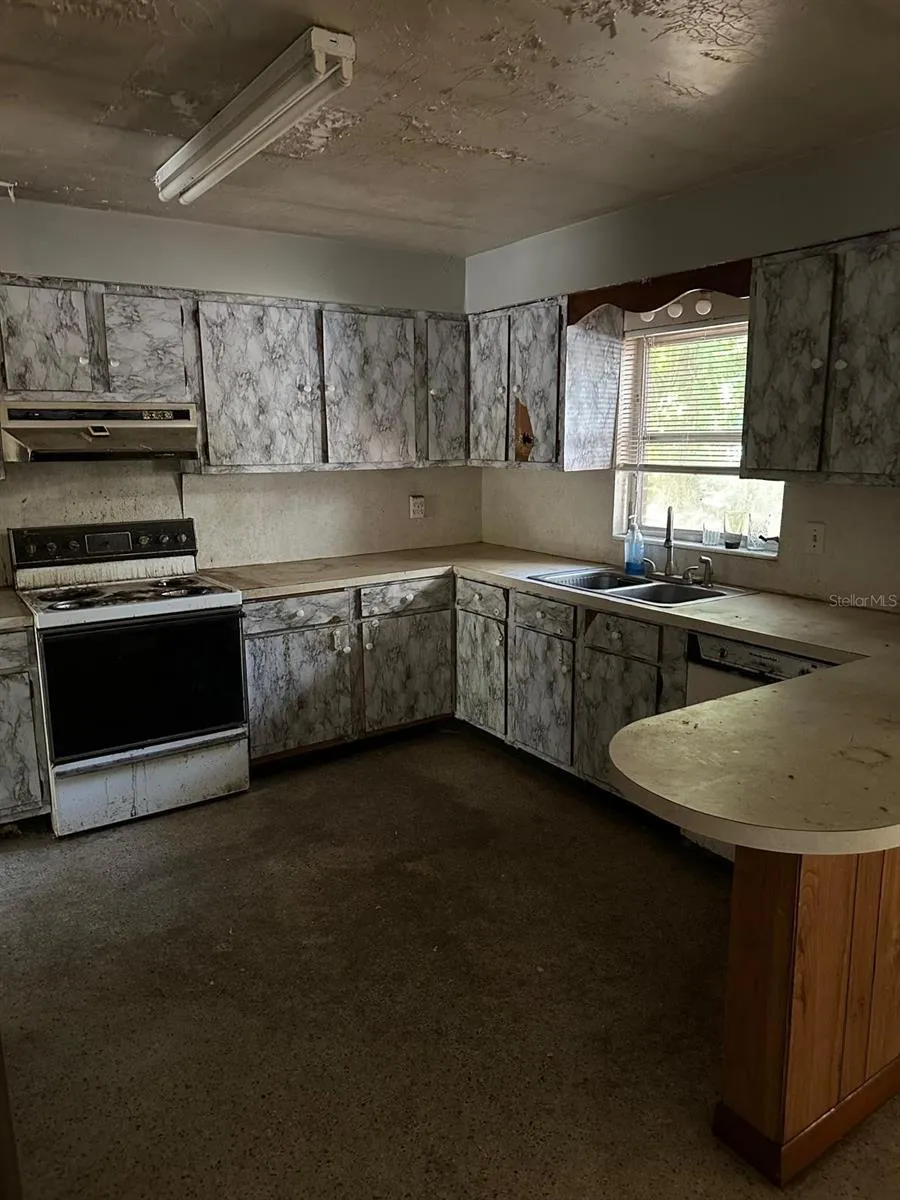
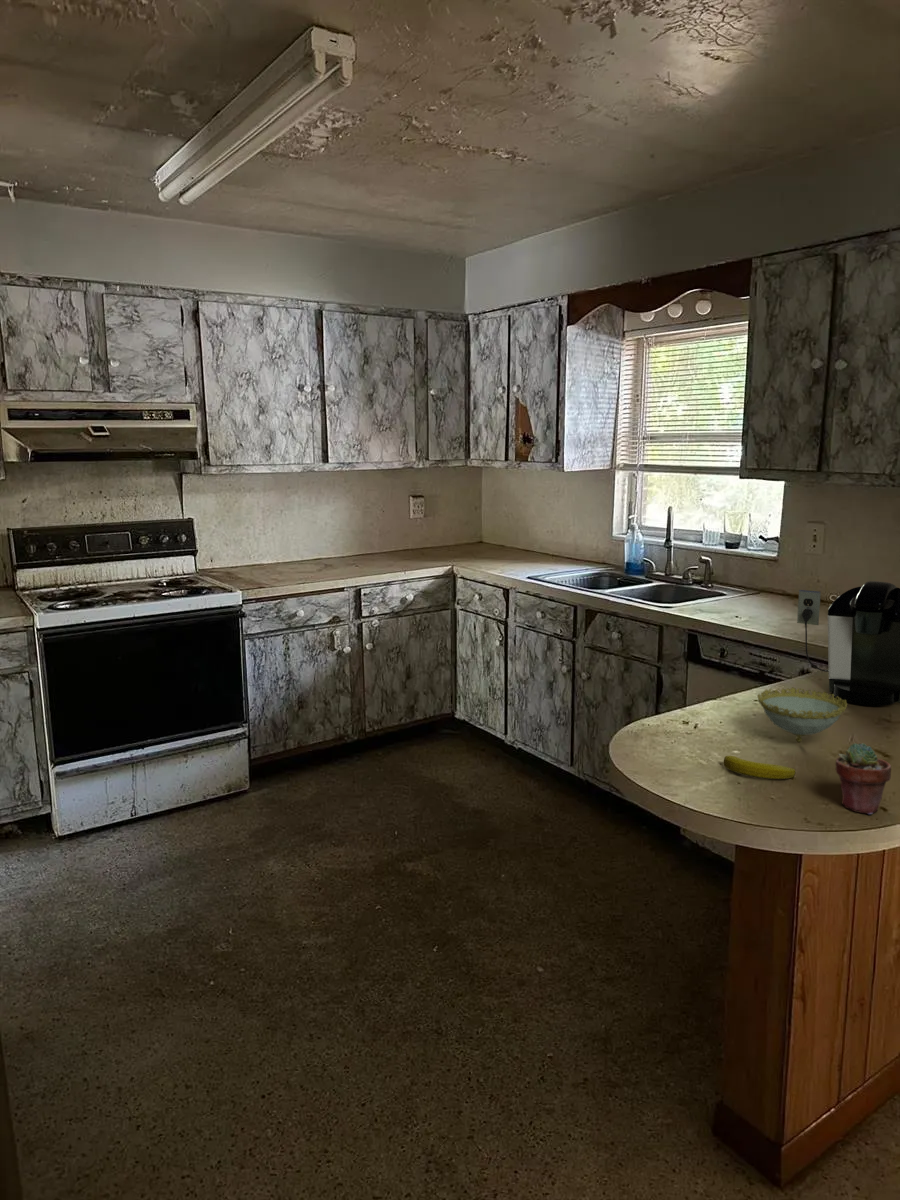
+ banana [723,755,796,780]
+ decorative bowl [756,686,848,743]
+ potted succulent [834,742,892,816]
+ coffee maker [796,580,900,706]
